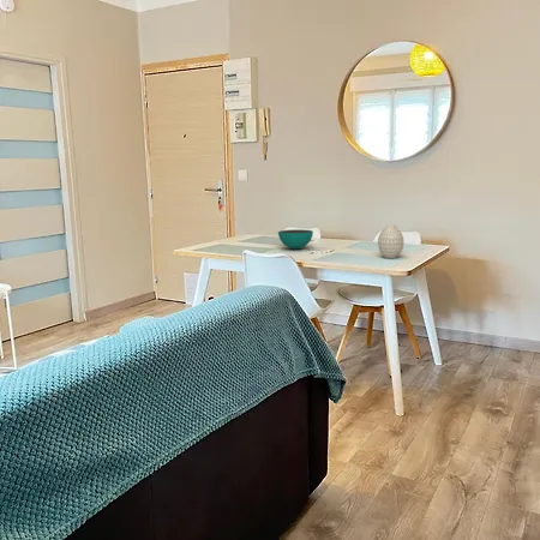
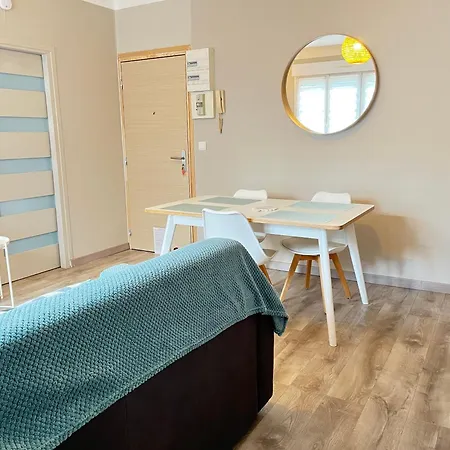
- vase [377,223,404,259]
- bowl [277,228,314,250]
